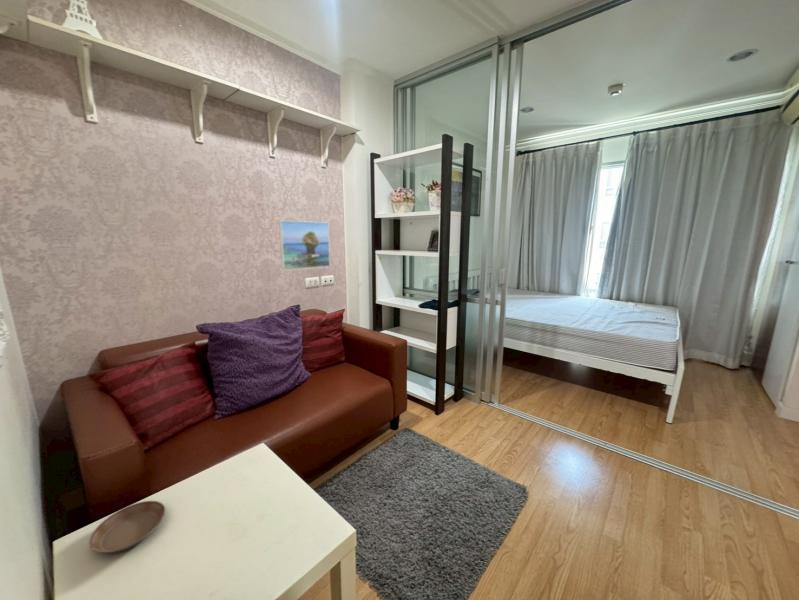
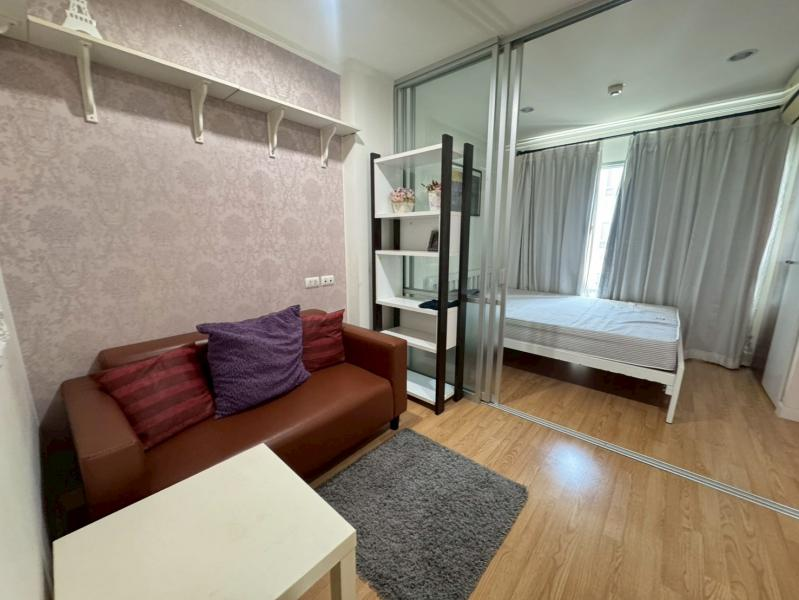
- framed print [278,219,331,271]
- saucer [88,500,167,554]
